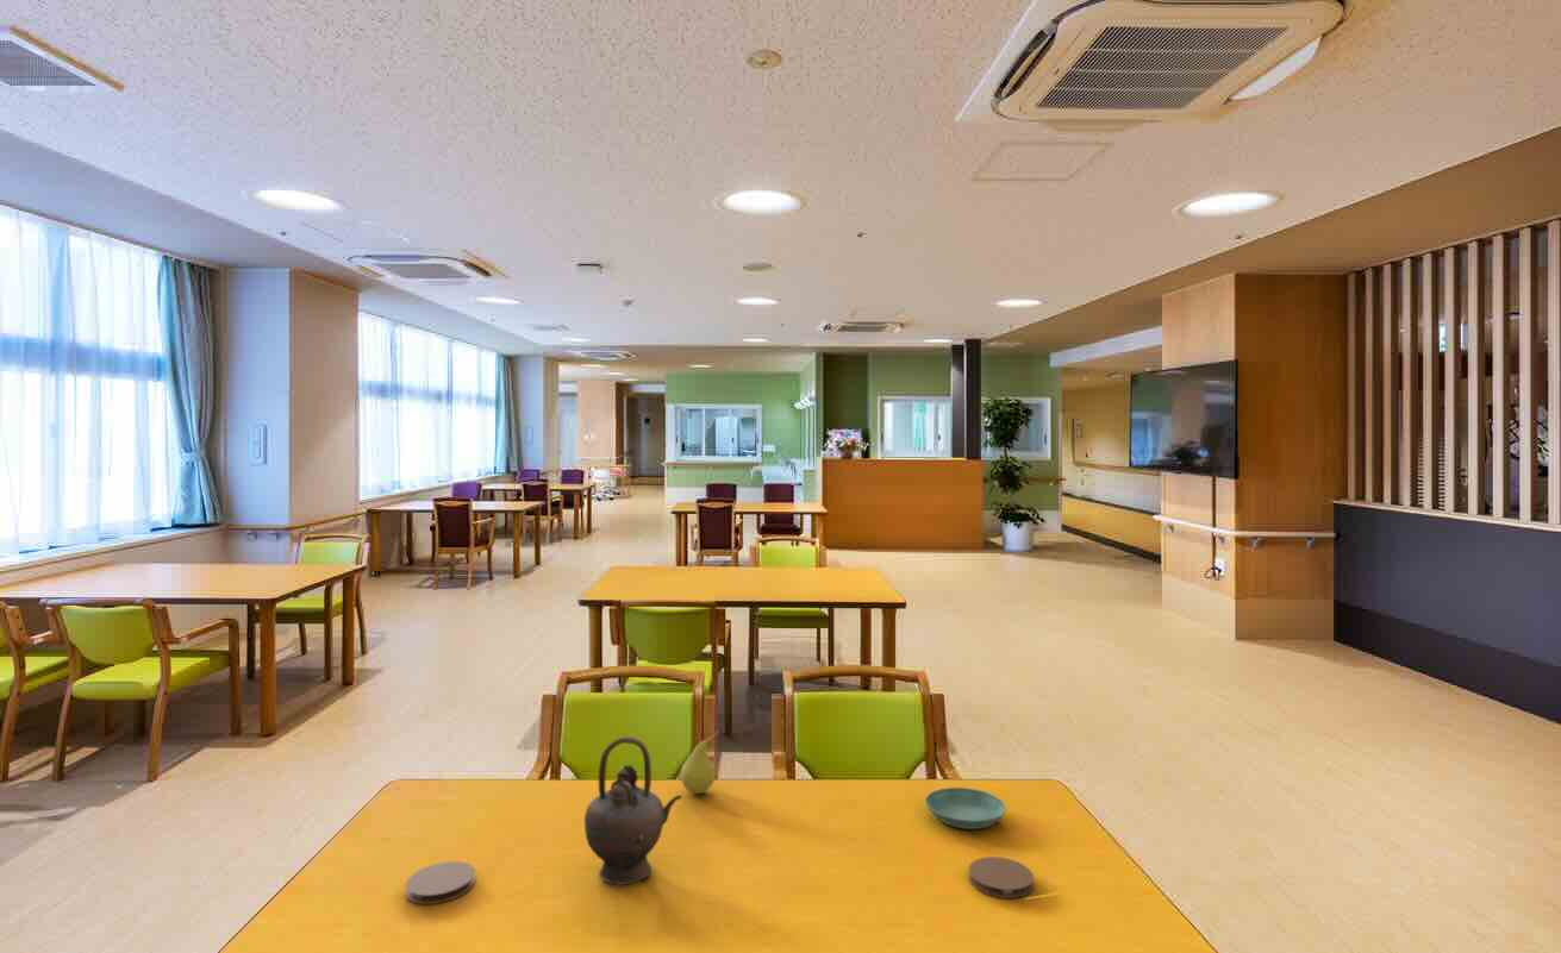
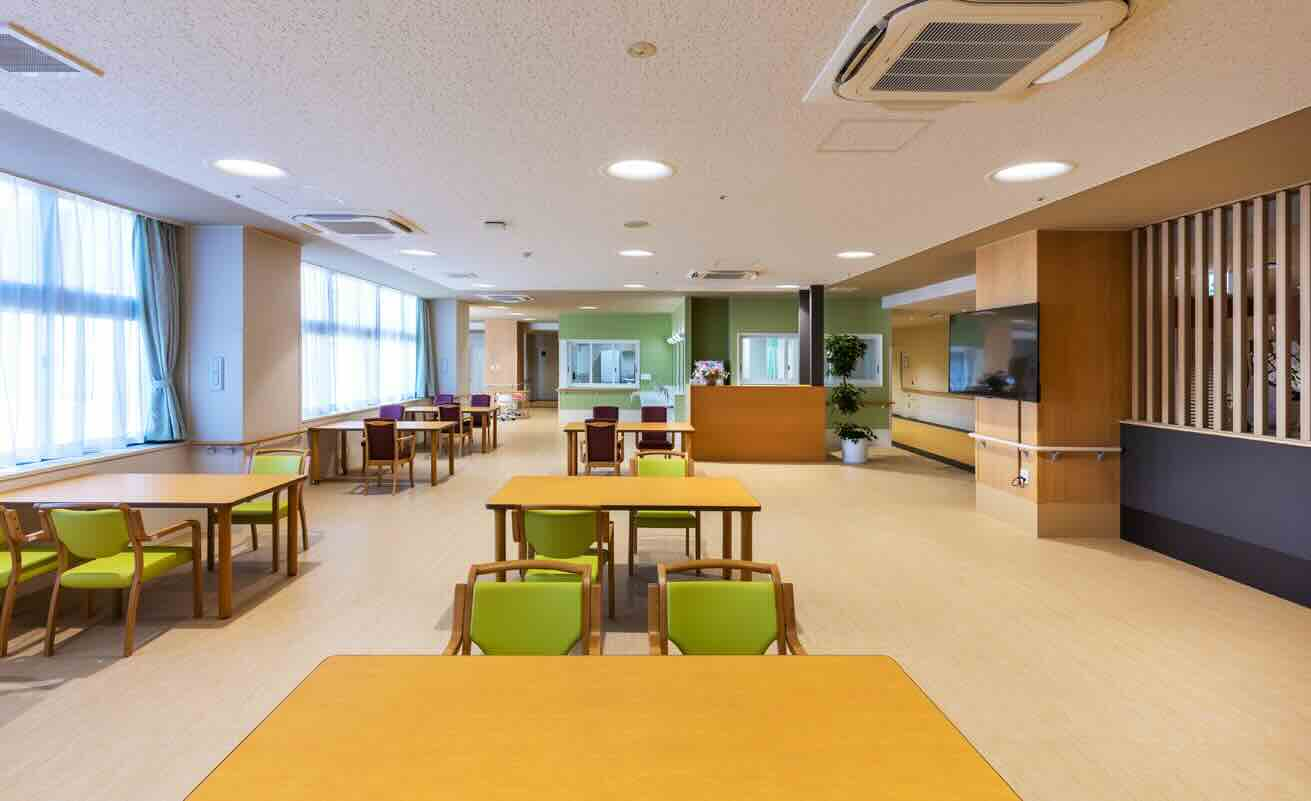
- coaster [968,855,1035,899]
- fruit [679,729,720,795]
- coaster [405,860,476,905]
- teapot [583,735,682,886]
- saucer [924,786,1007,830]
